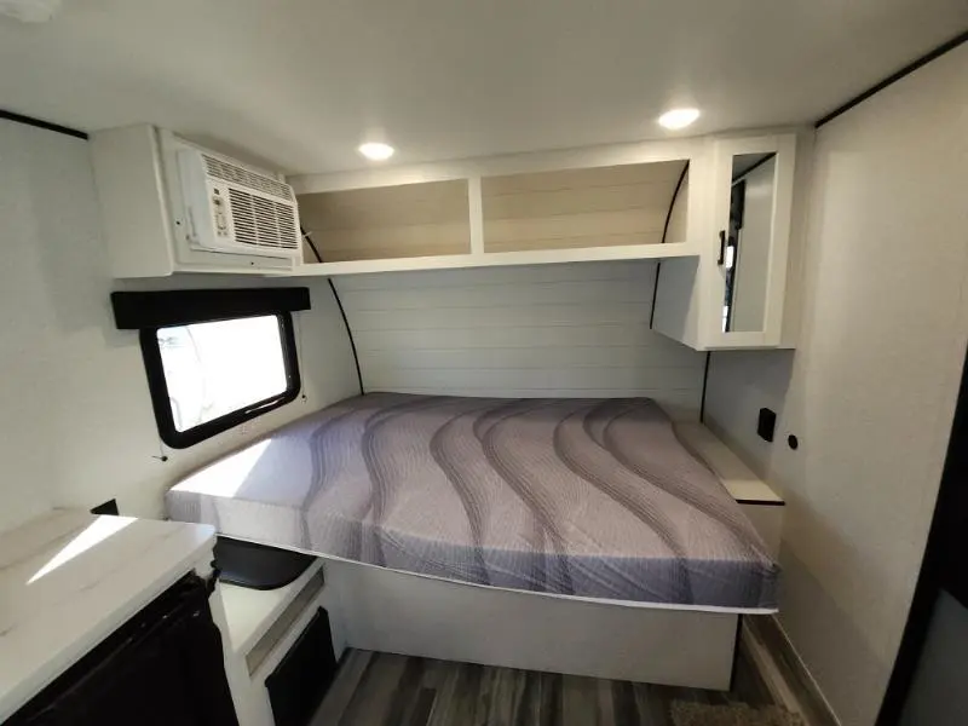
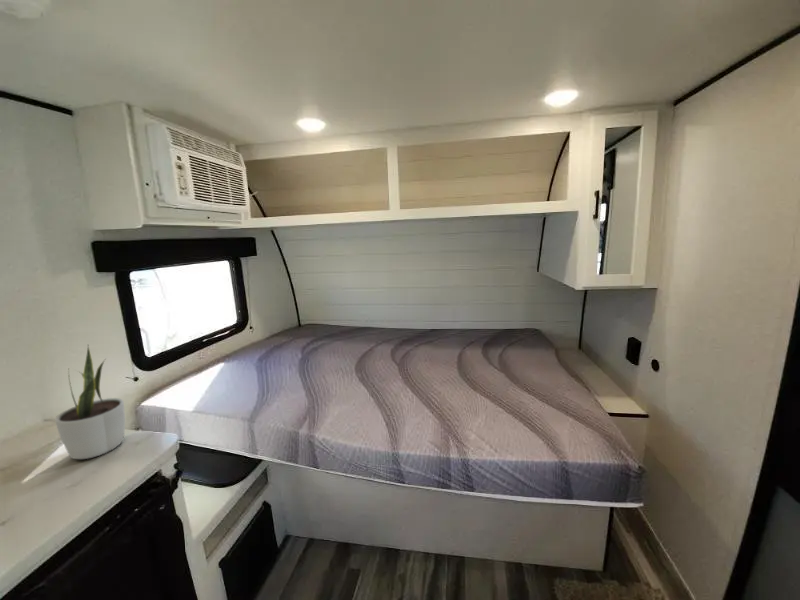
+ potted plant [54,345,126,460]
